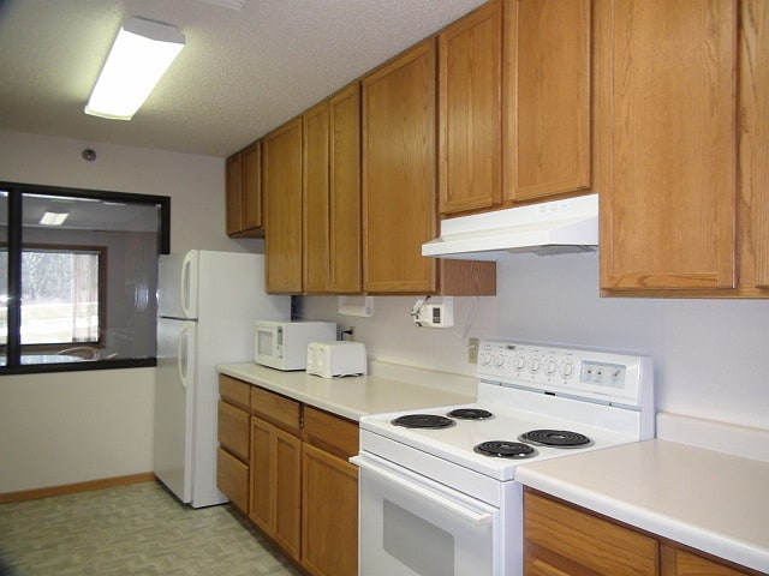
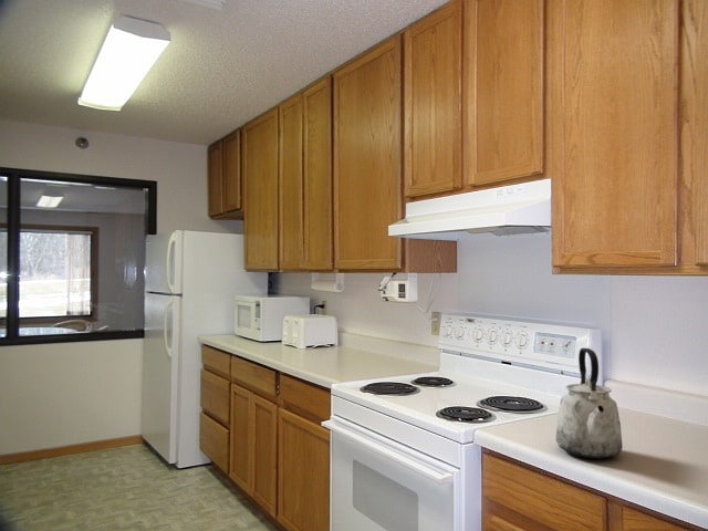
+ kettle [555,347,624,460]
